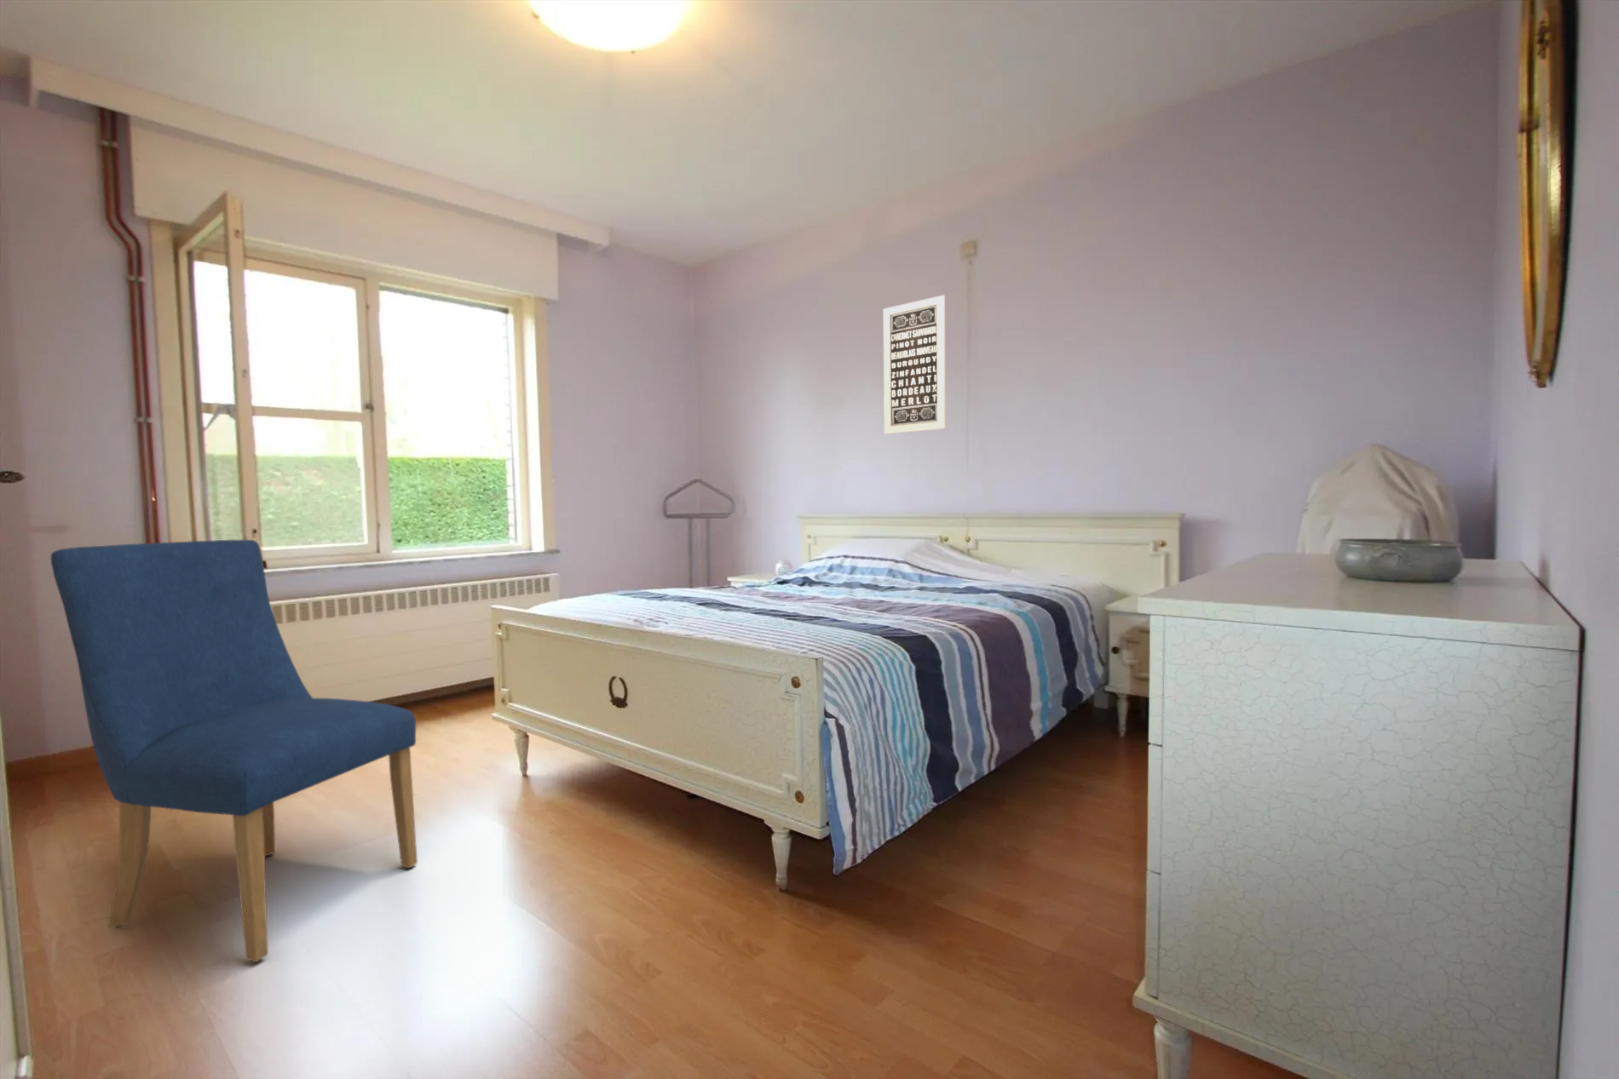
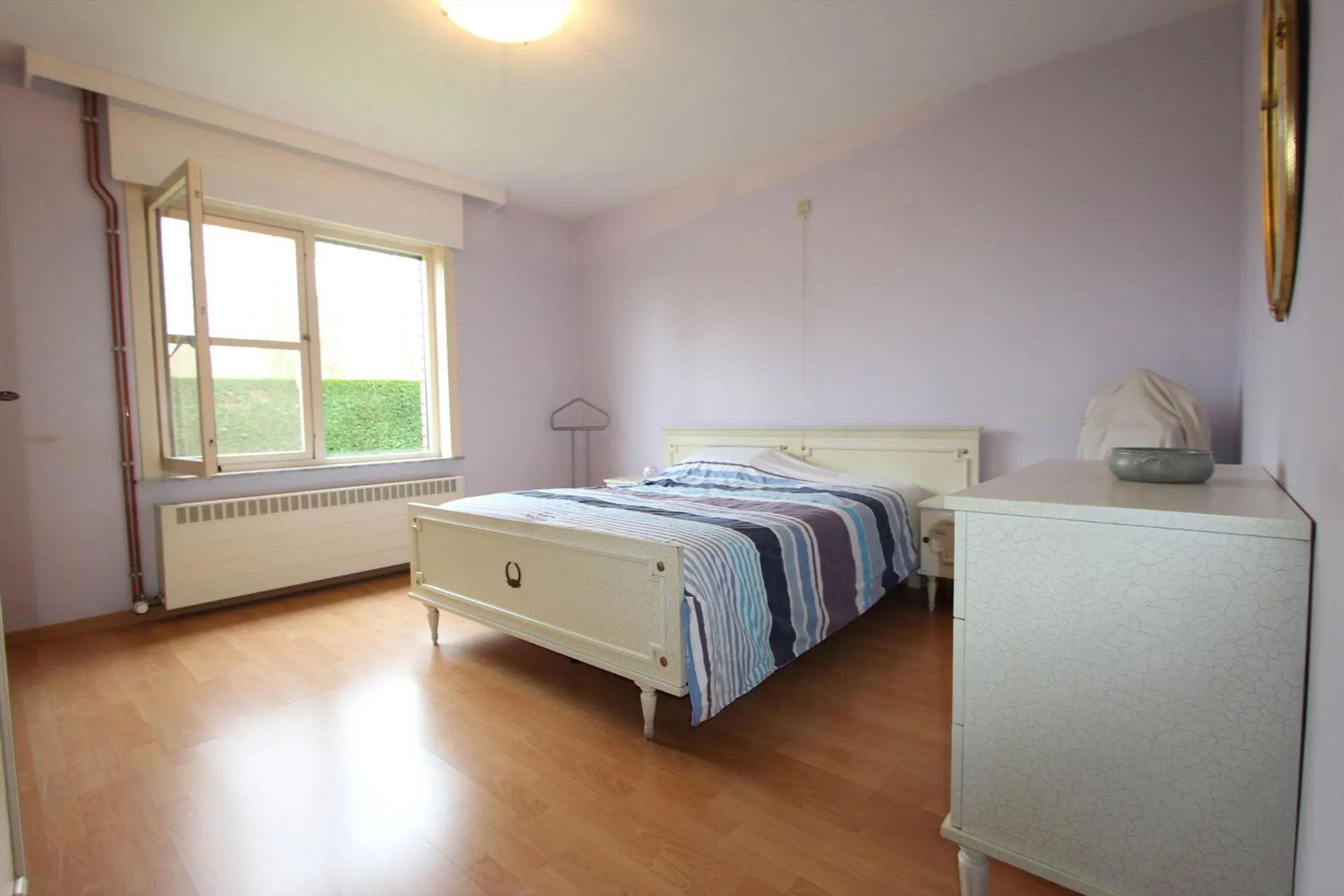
- wall art [883,295,947,435]
- chair [49,540,418,963]
